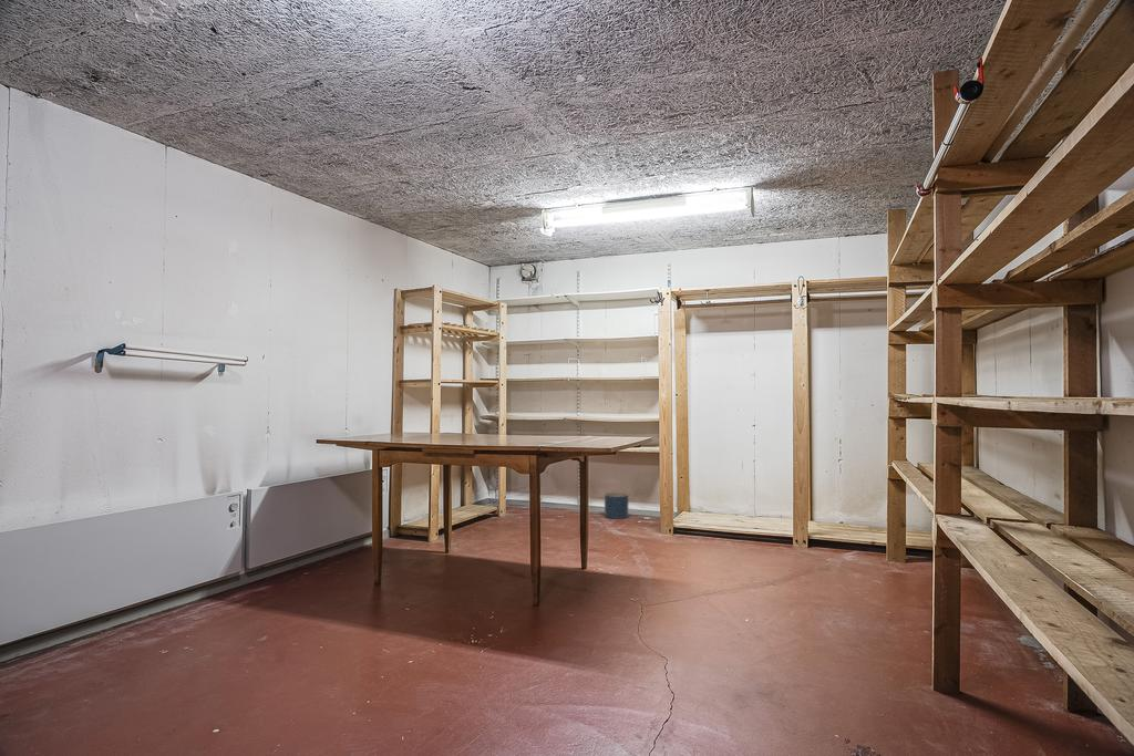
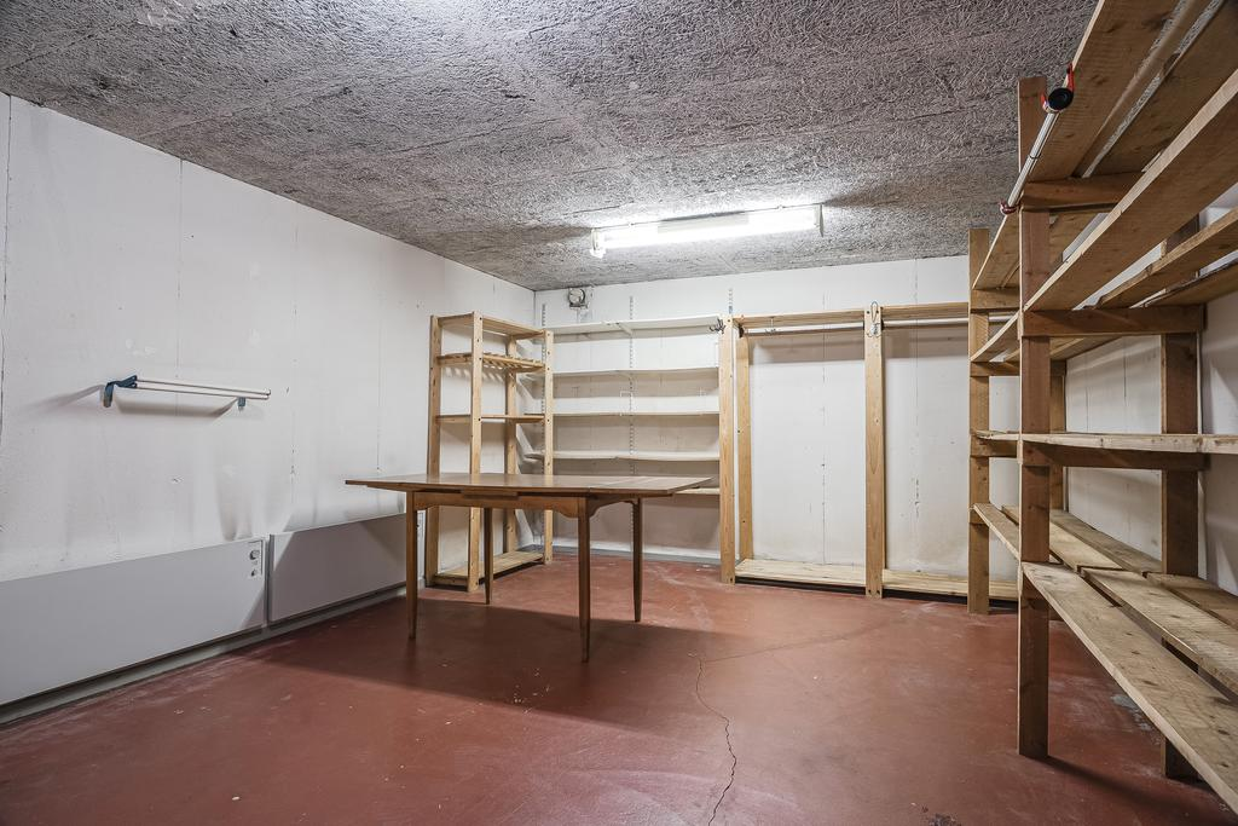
- planter [604,490,630,520]
